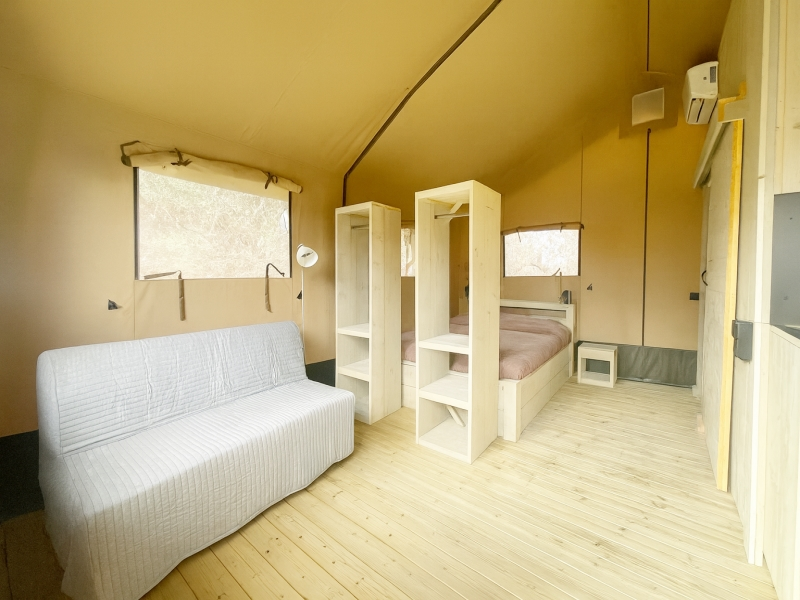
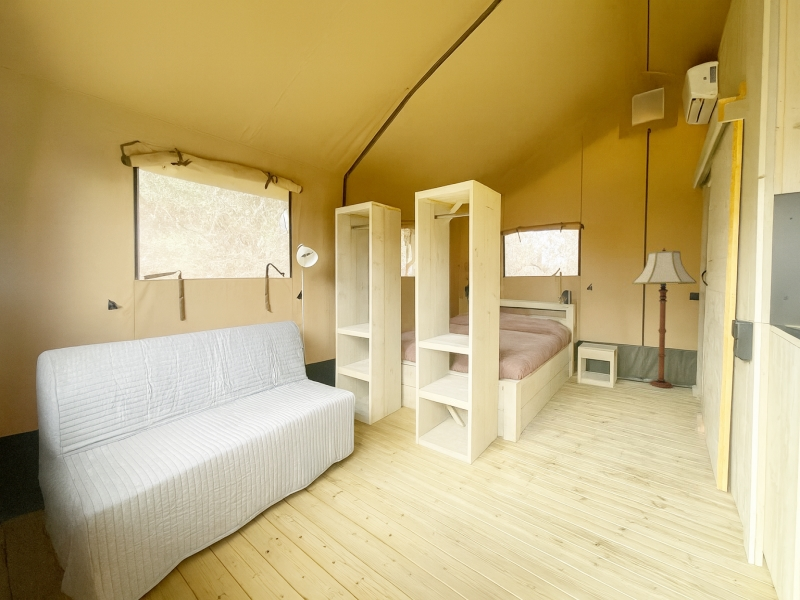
+ floor lamp [631,247,698,389]
